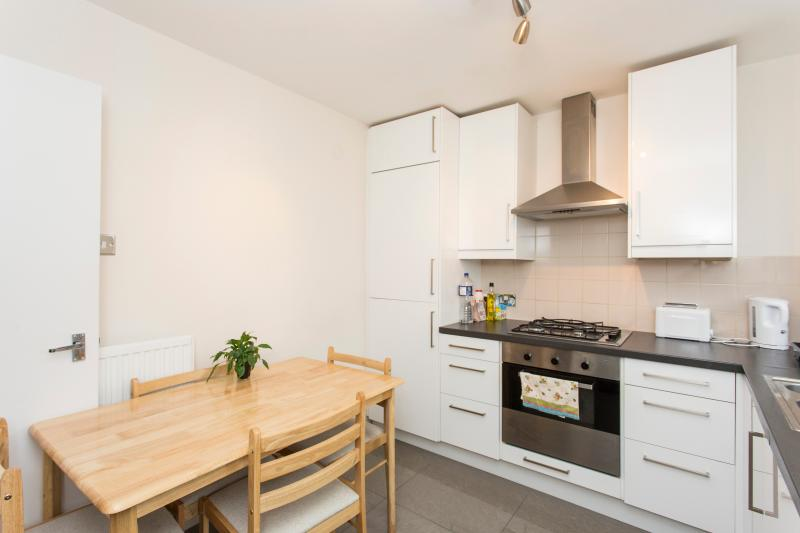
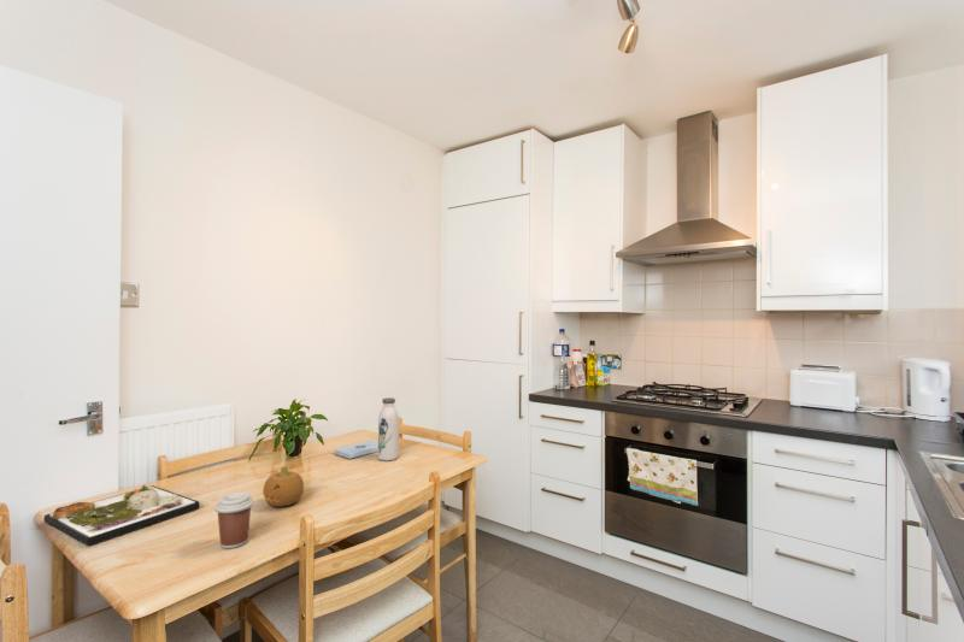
+ coffee cup [213,491,255,549]
+ notepad [333,438,378,460]
+ water bottle [377,396,400,461]
+ fruit [261,465,305,508]
+ dinner plate [43,484,201,547]
